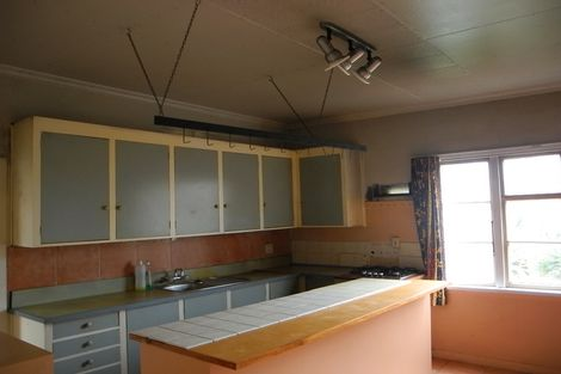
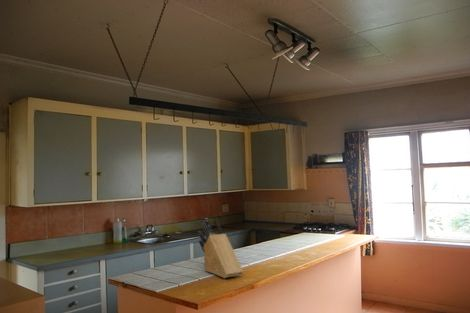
+ knife block [197,217,244,279]
